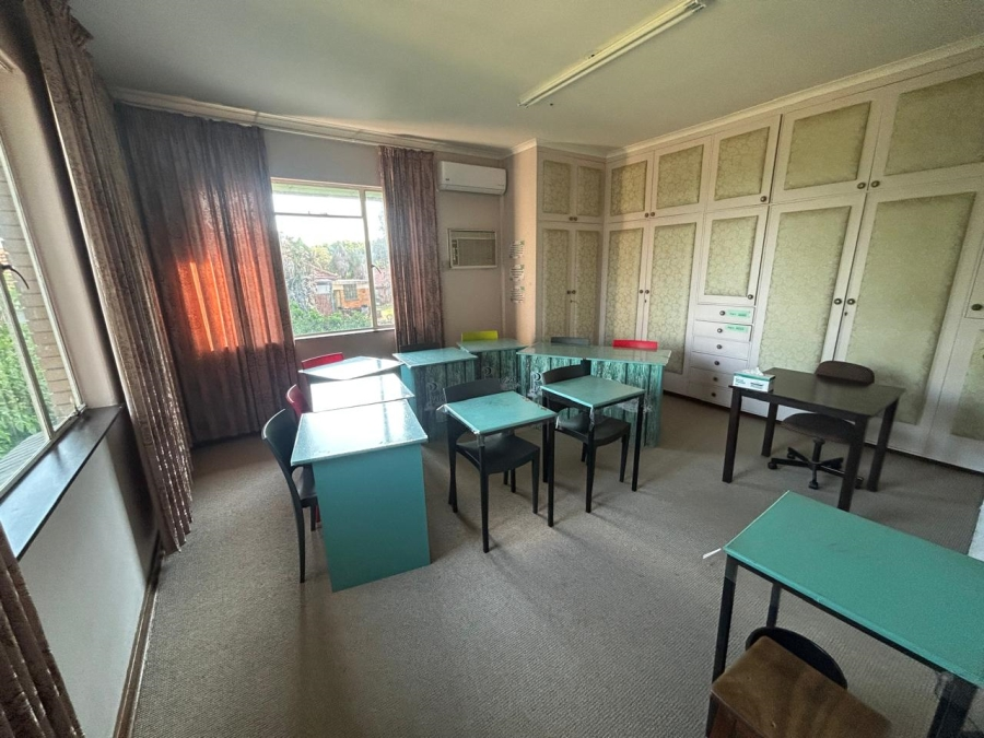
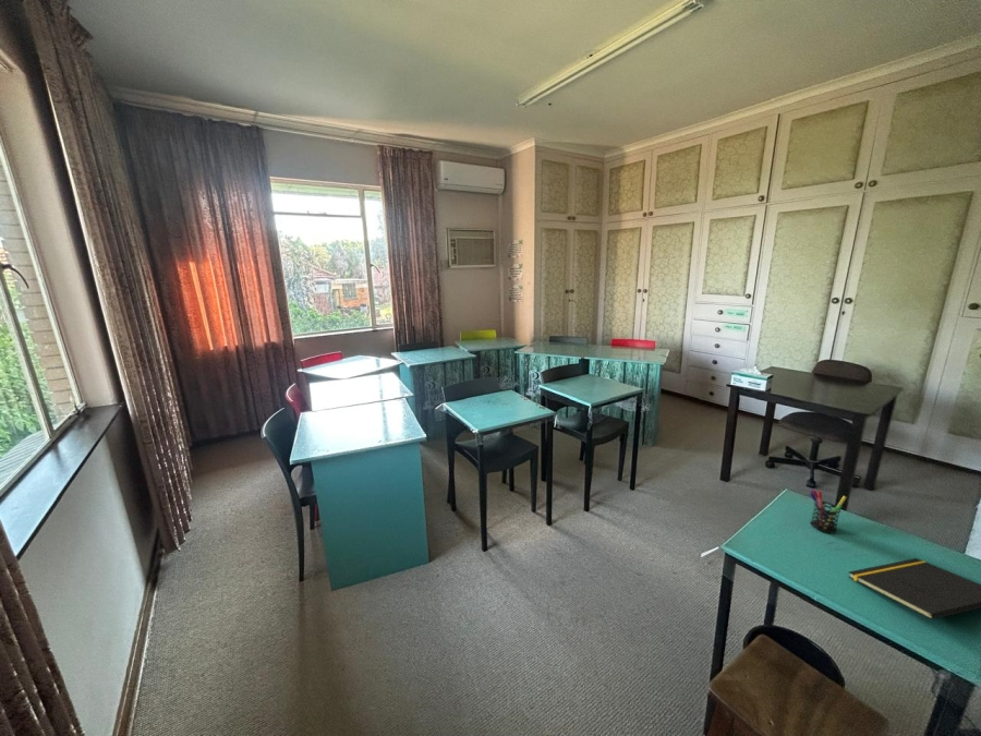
+ notepad [847,557,981,620]
+ pen holder [809,488,848,534]
